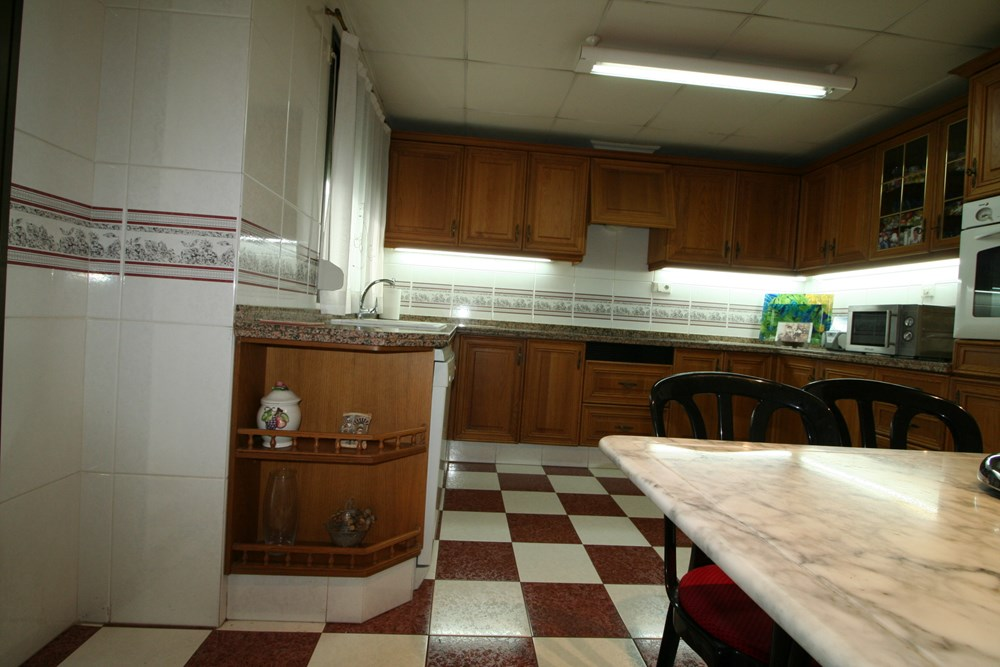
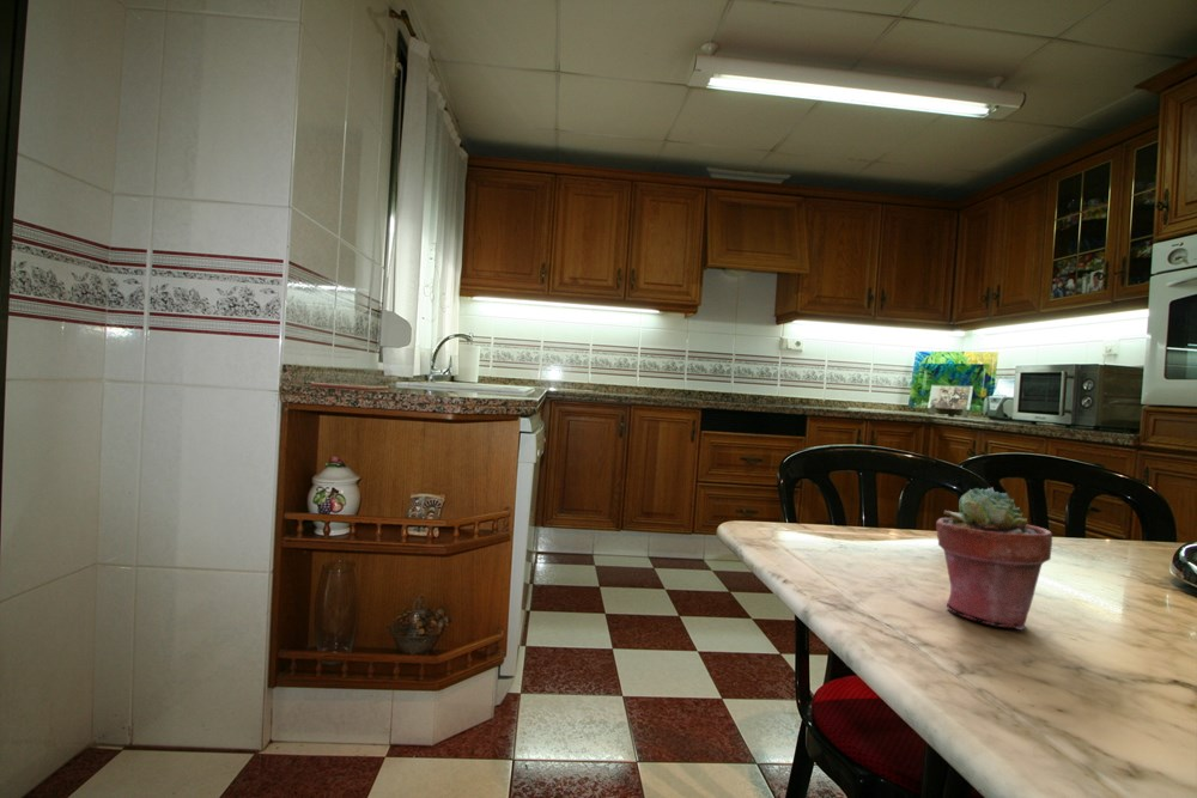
+ potted succulent [935,486,1053,632]
